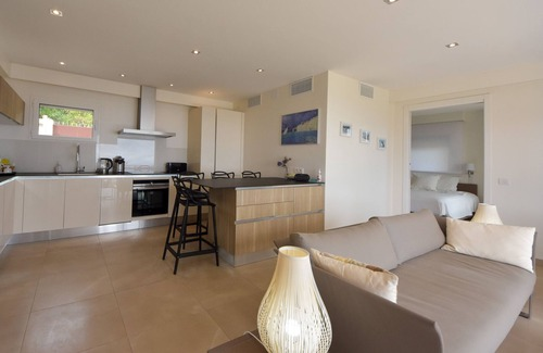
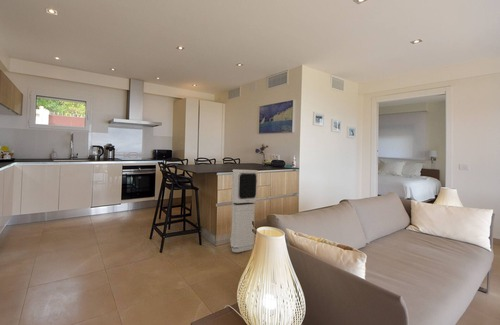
+ air purifier [229,168,258,253]
